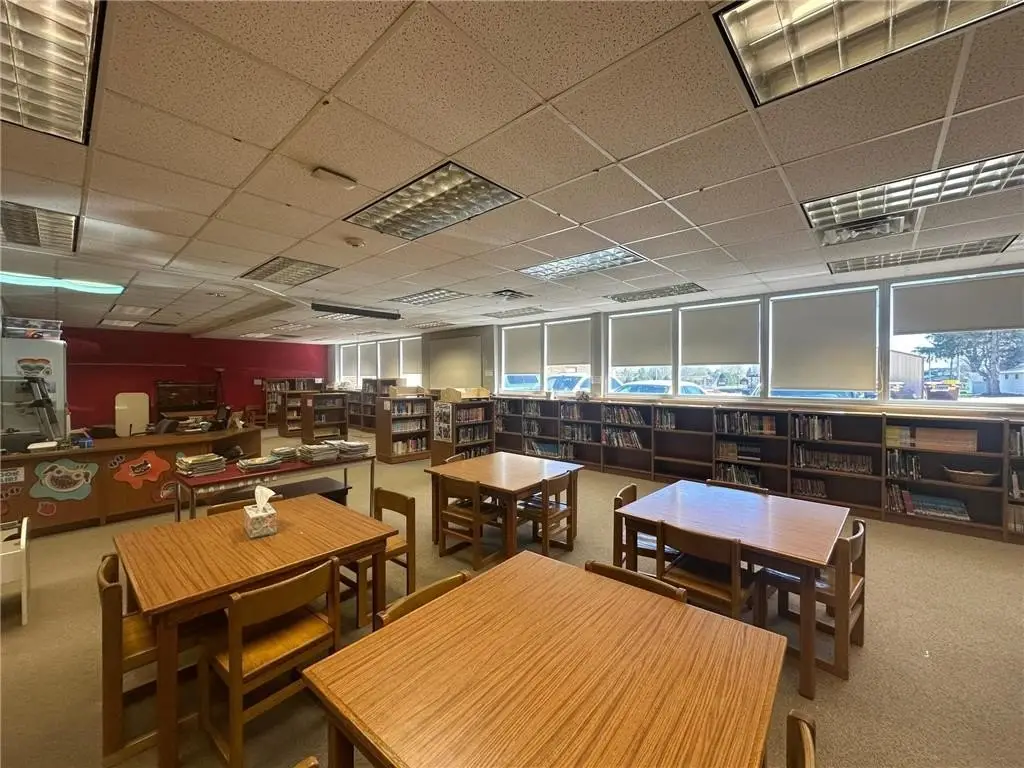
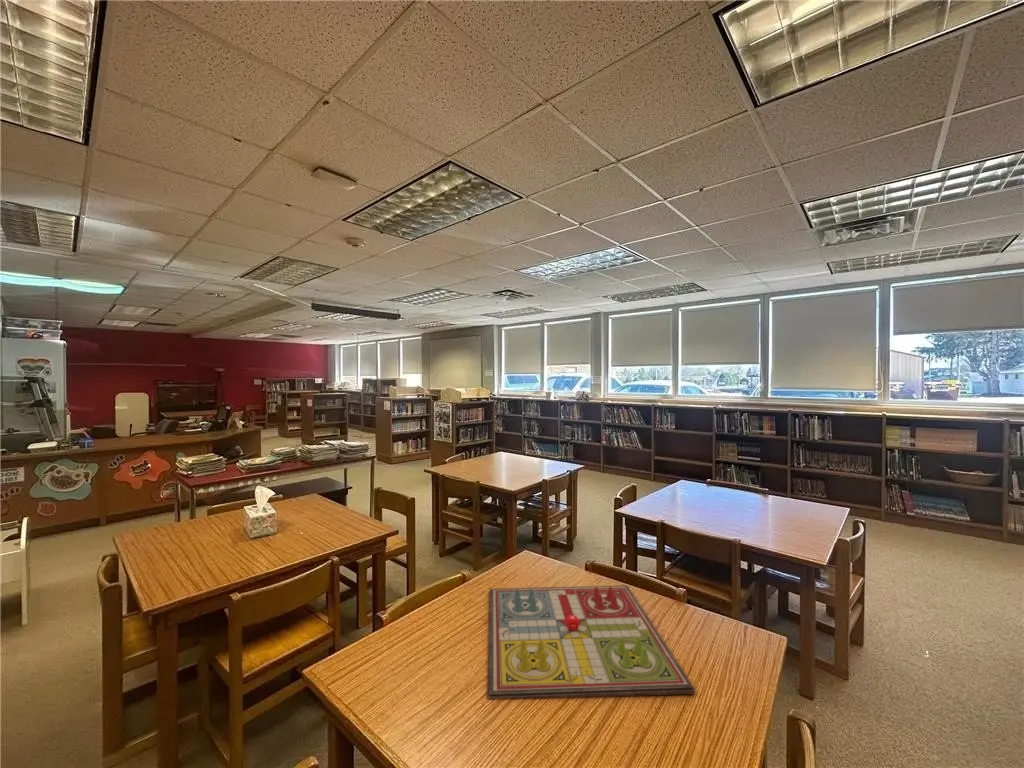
+ gameboard [486,584,696,700]
